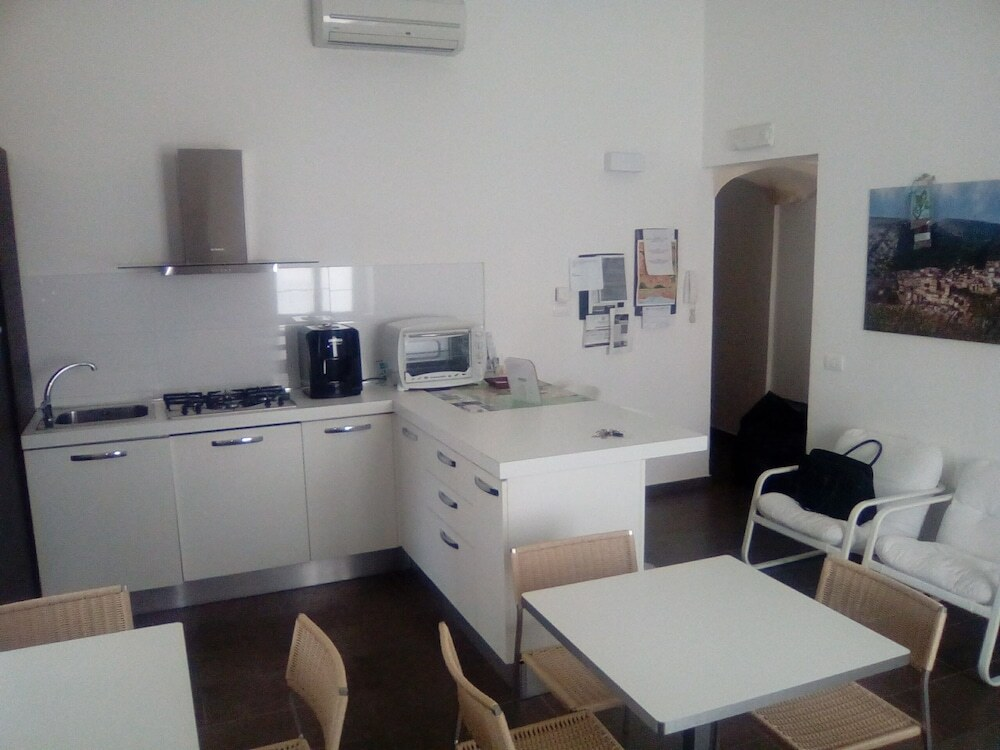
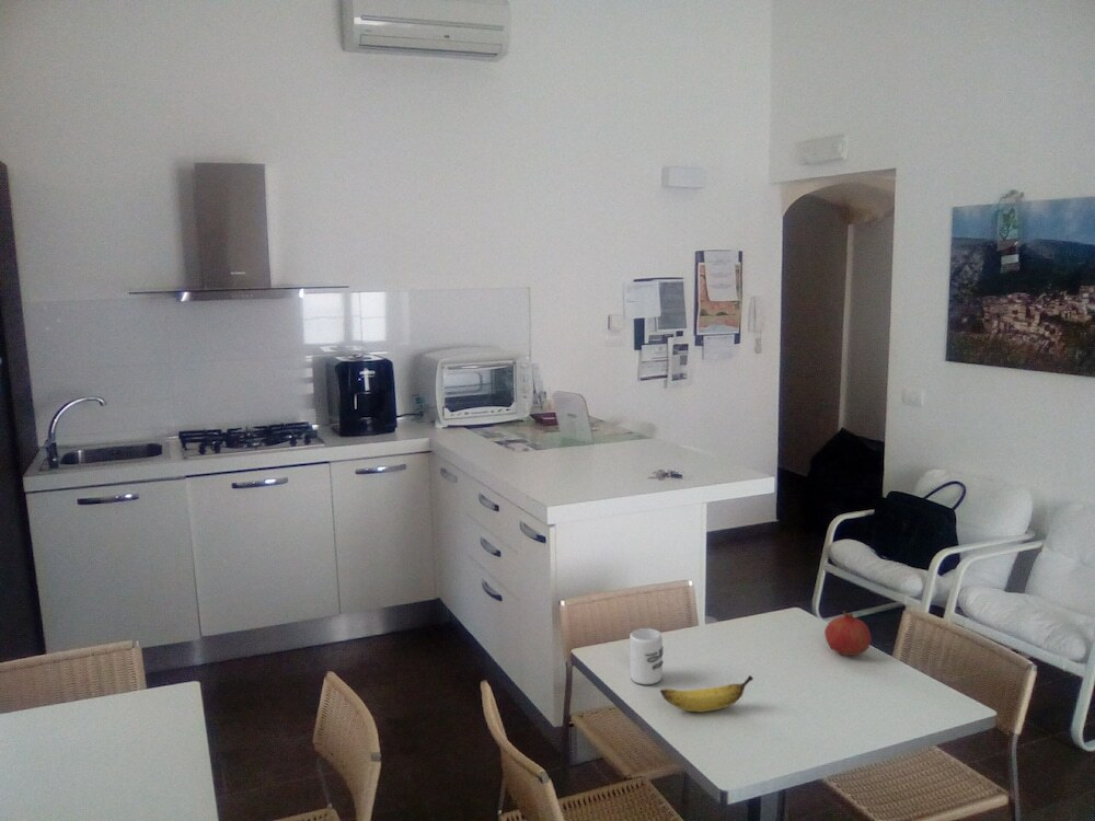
+ cup [629,627,665,685]
+ fruit [823,610,873,657]
+ banana [659,674,754,714]
